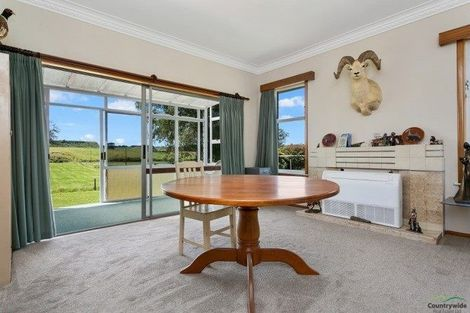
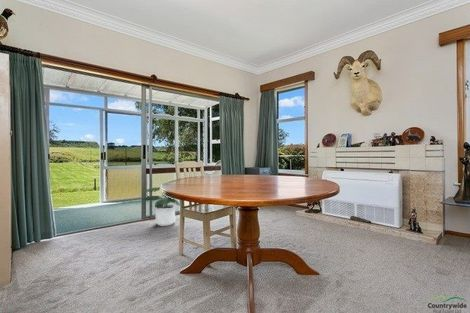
+ potted plant [141,186,181,227]
